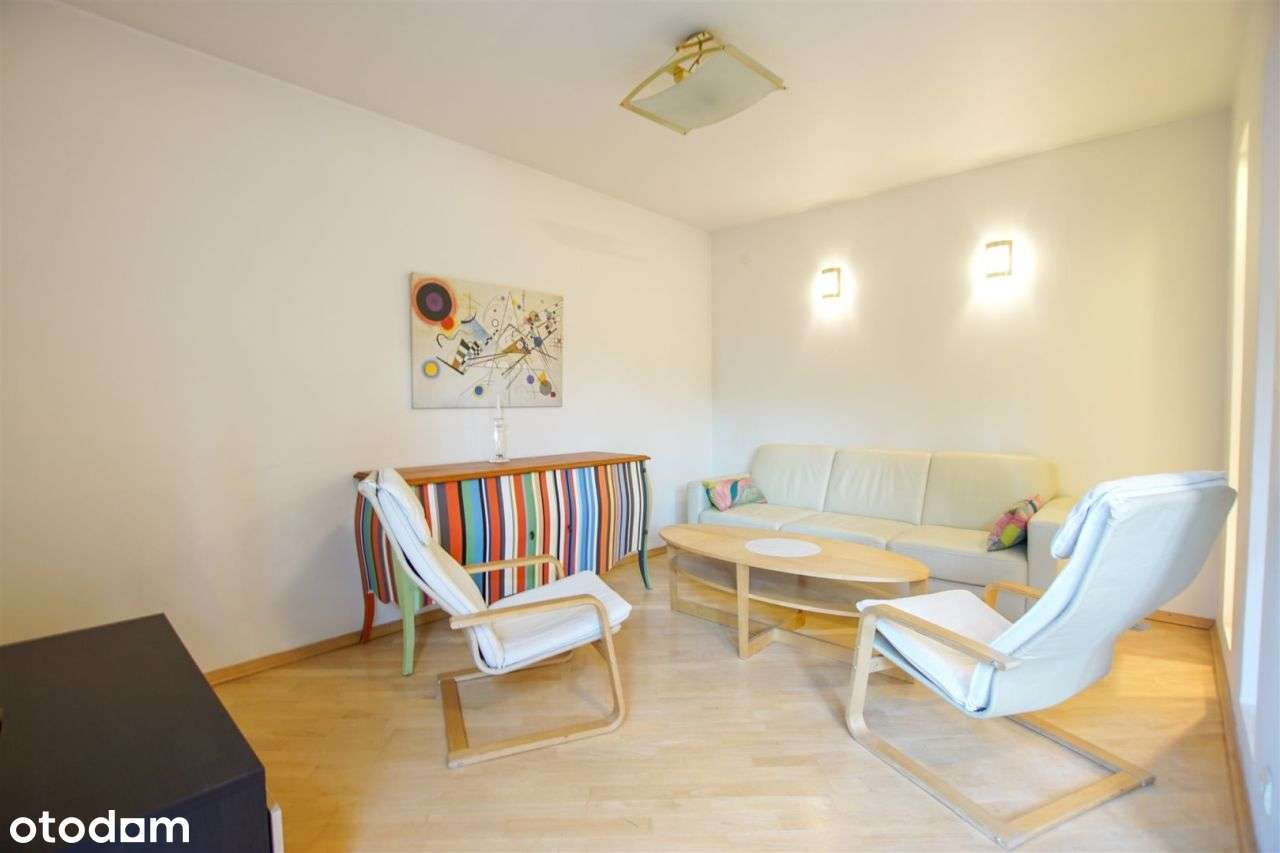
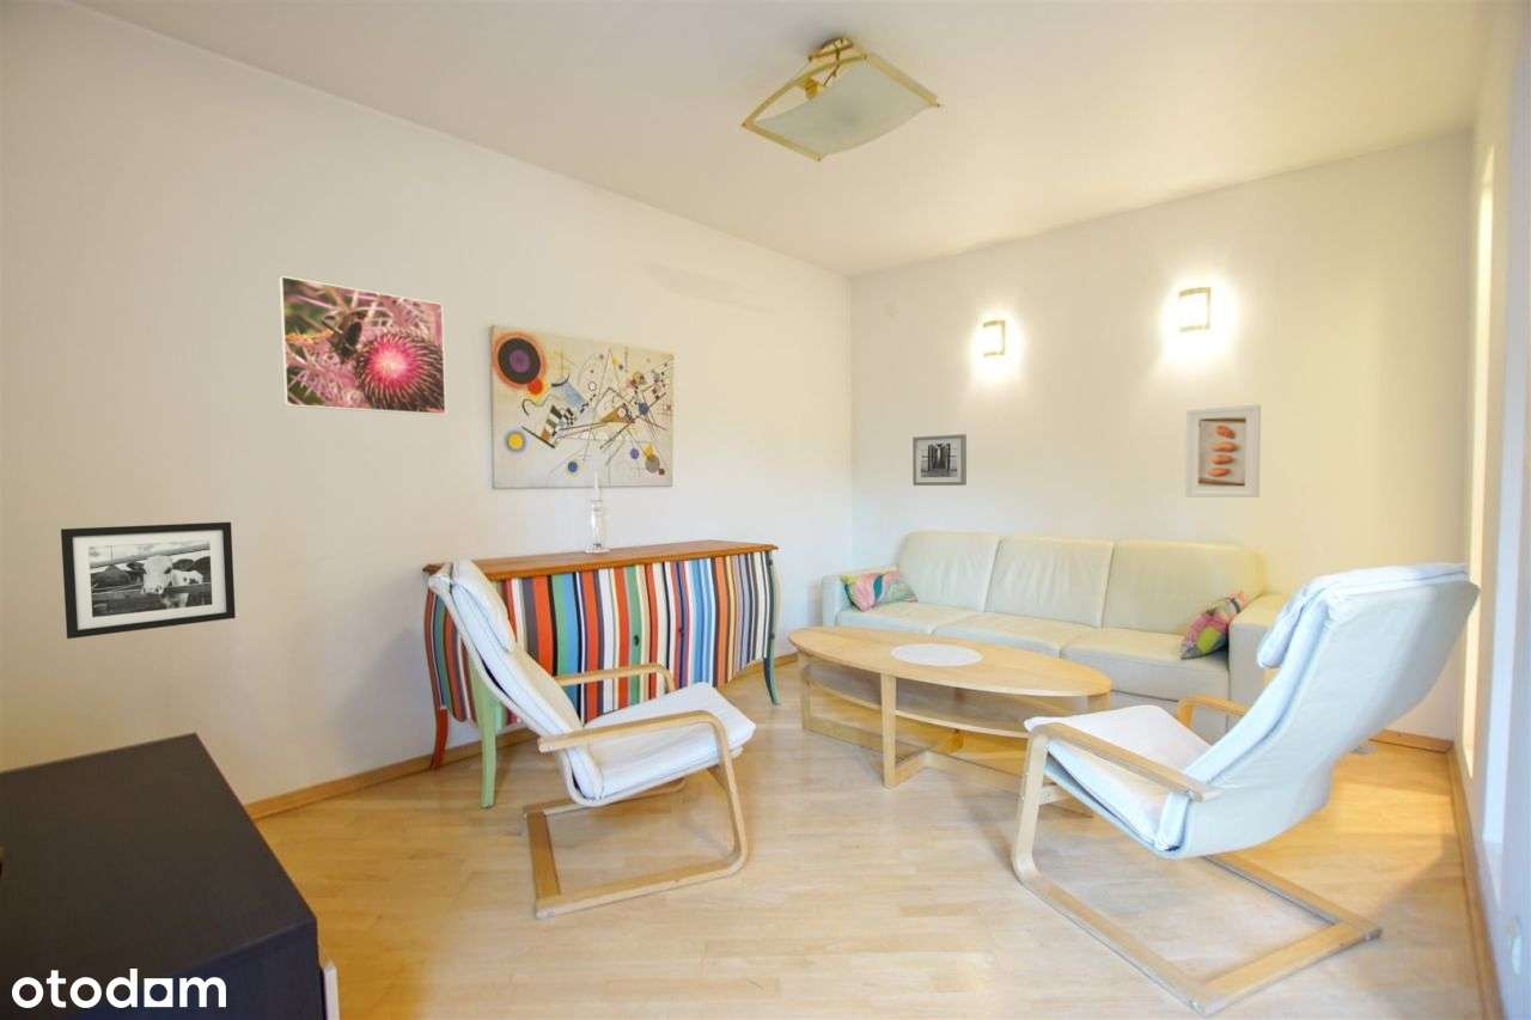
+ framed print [277,275,447,416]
+ wall art [911,433,968,487]
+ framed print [1184,403,1262,499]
+ picture frame [60,521,237,640]
